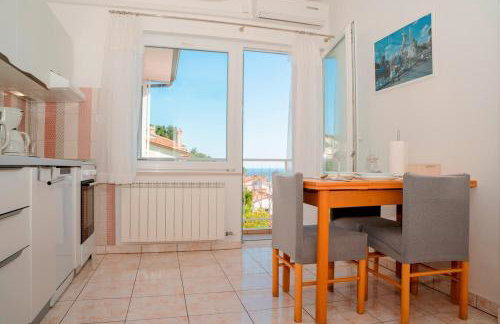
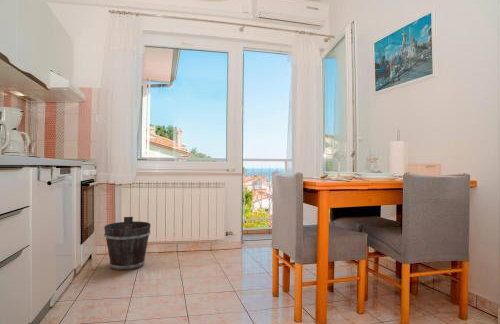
+ bucket [103,216,152,272]
